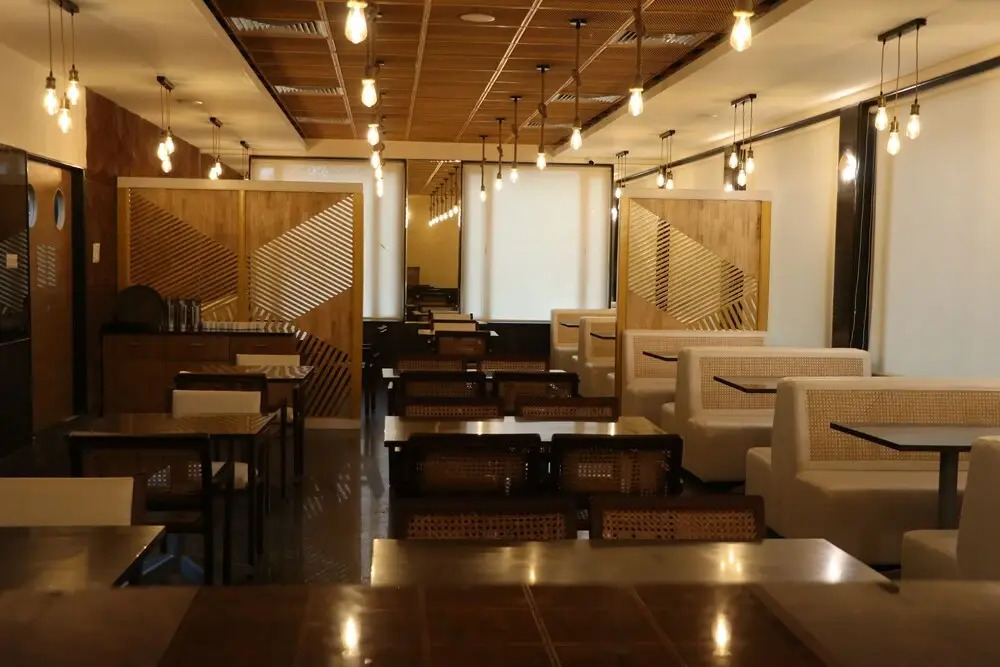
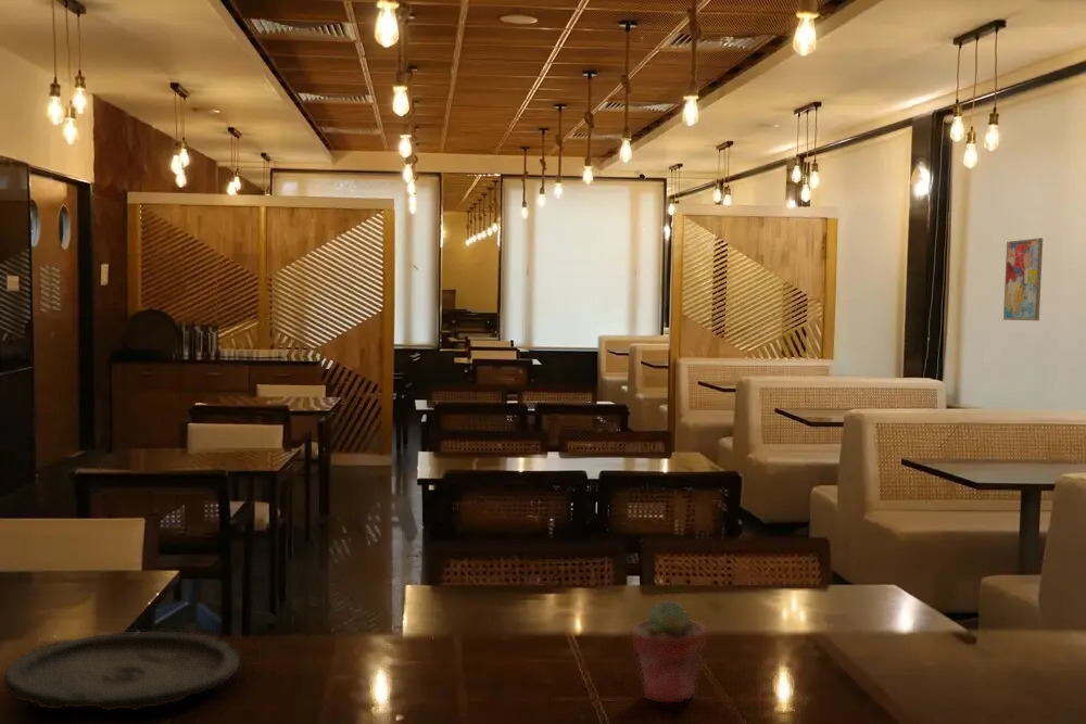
+ wall art [1002,237,1044,321]
+ plate [3,630,241,712]
+ potted succulent [631,599,708,703]
